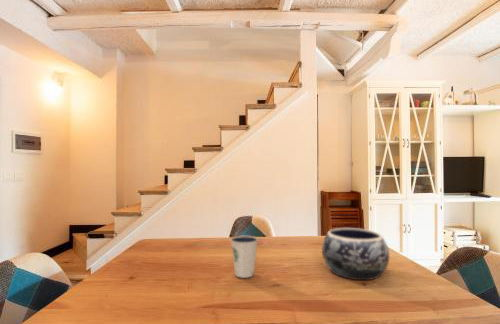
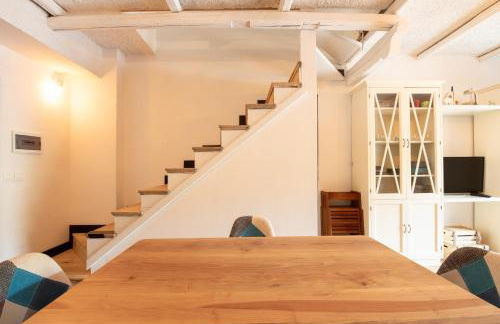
- decorative bowl [321,227,390,281]
- dixie cup [230,235,259,279]
